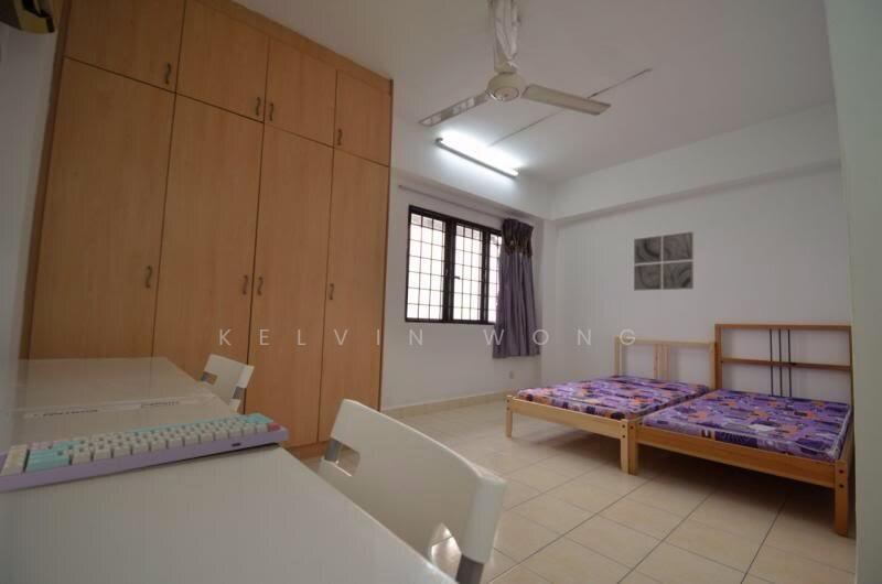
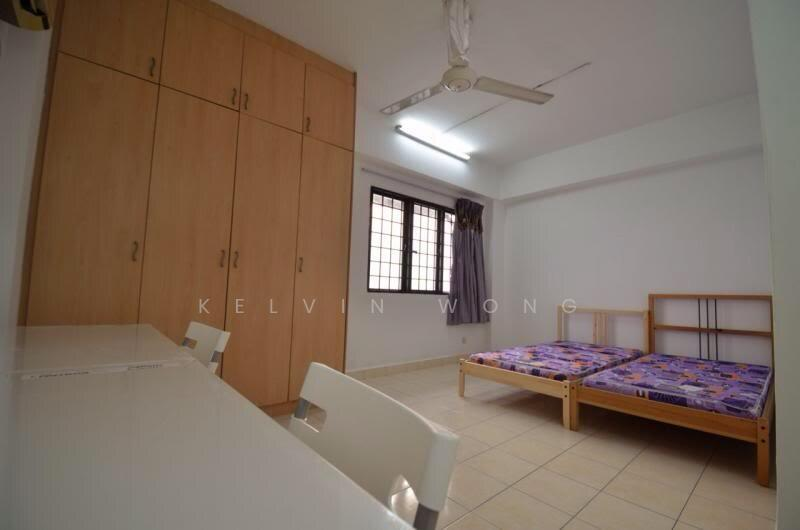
- keyboard [0,412,290,493]
- wall art [633,231,695,292]
